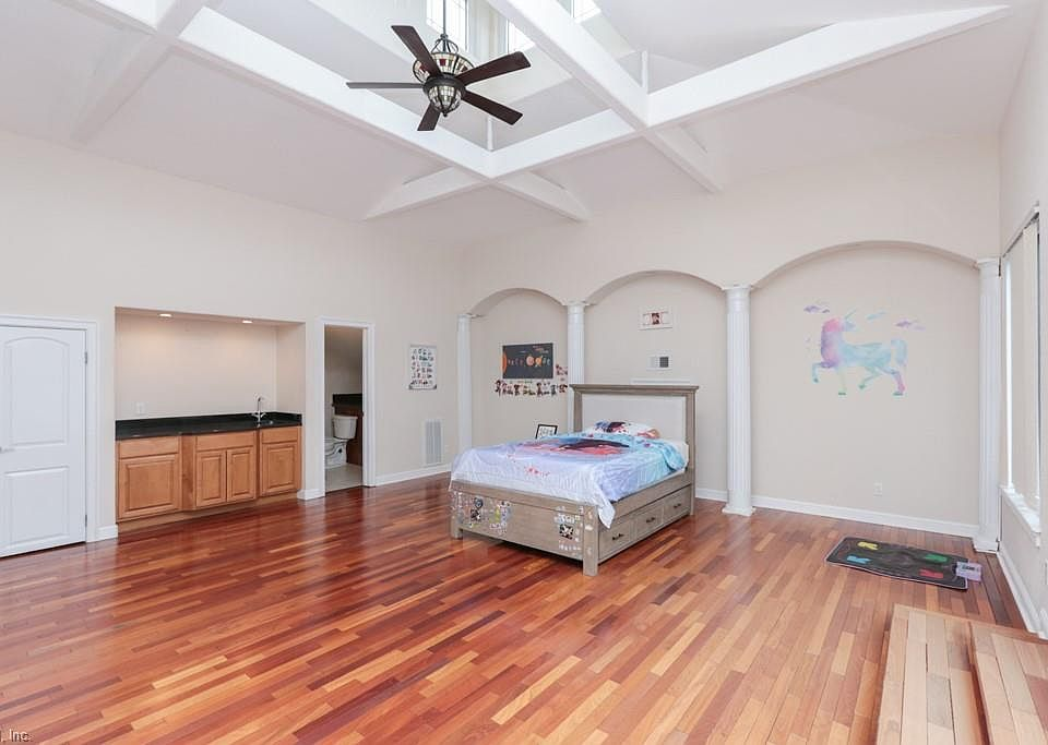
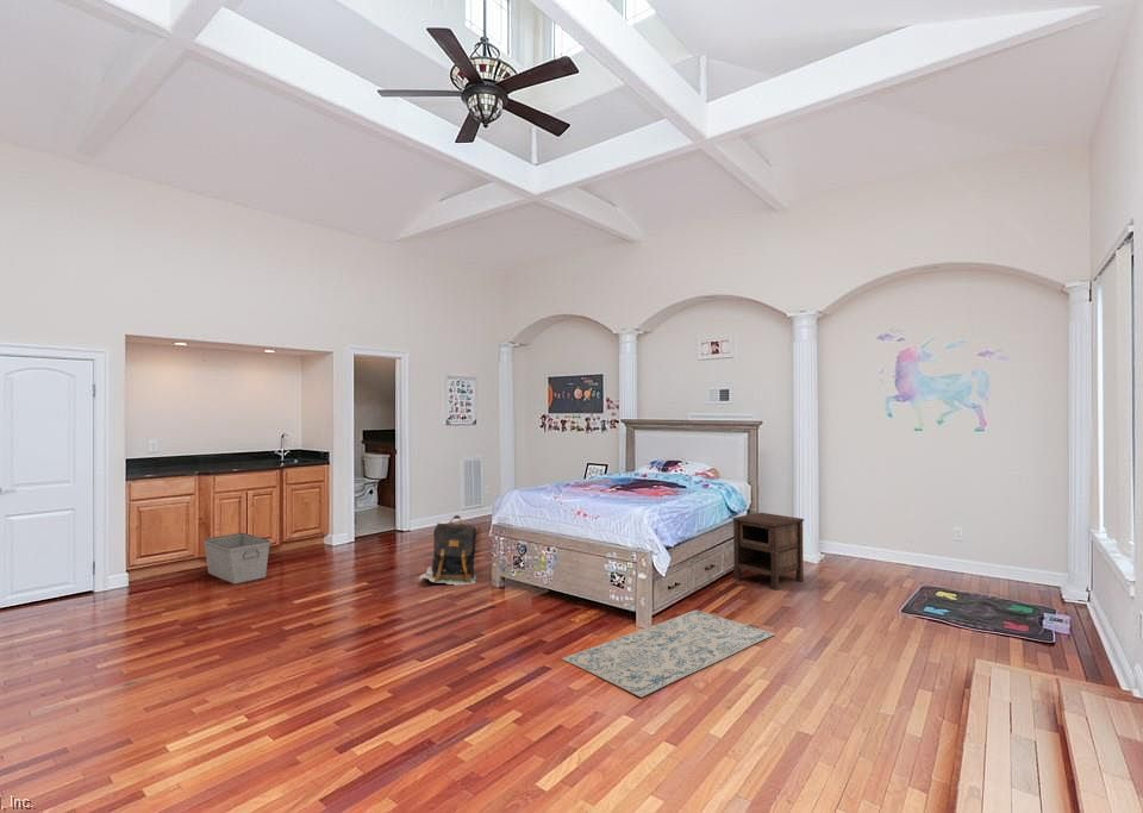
+ backpack [418,514,479,587]
+ nightstand [731,512,805,592]
+ storage bin [202,532,271,584]
+ rug [561,608,776,699]
